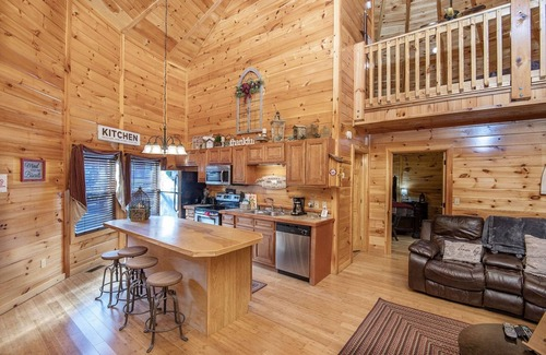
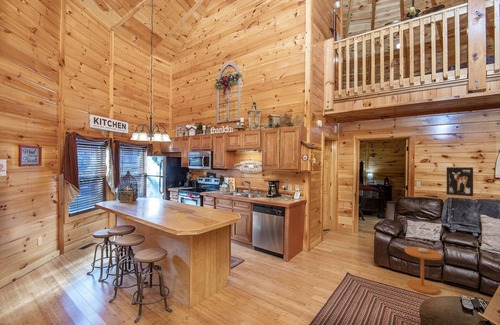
+ side table [404,246,443,295]
+ wall art [446,166,474,197]
